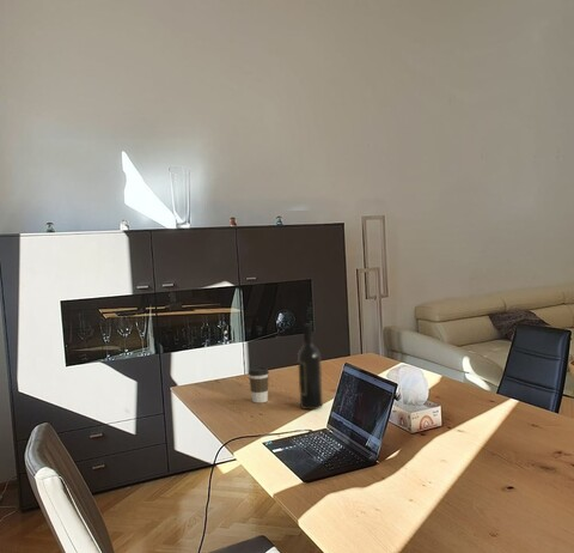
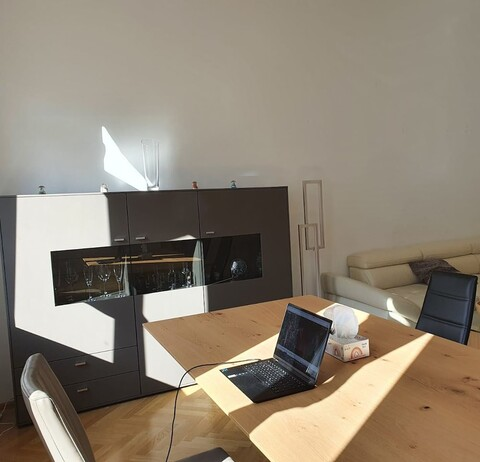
- coffee cup [248,366,270,403]
- wine bottle [297,323,324,411]
